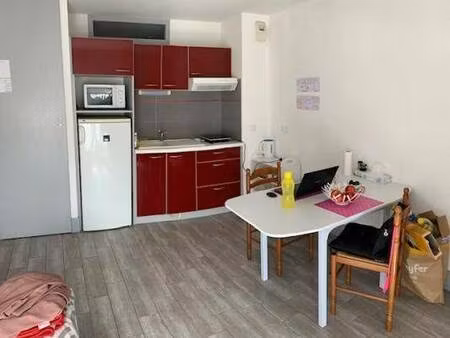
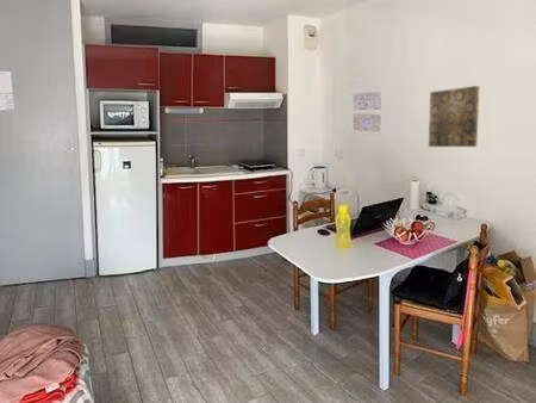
+ wall art [428,85,481,148]
